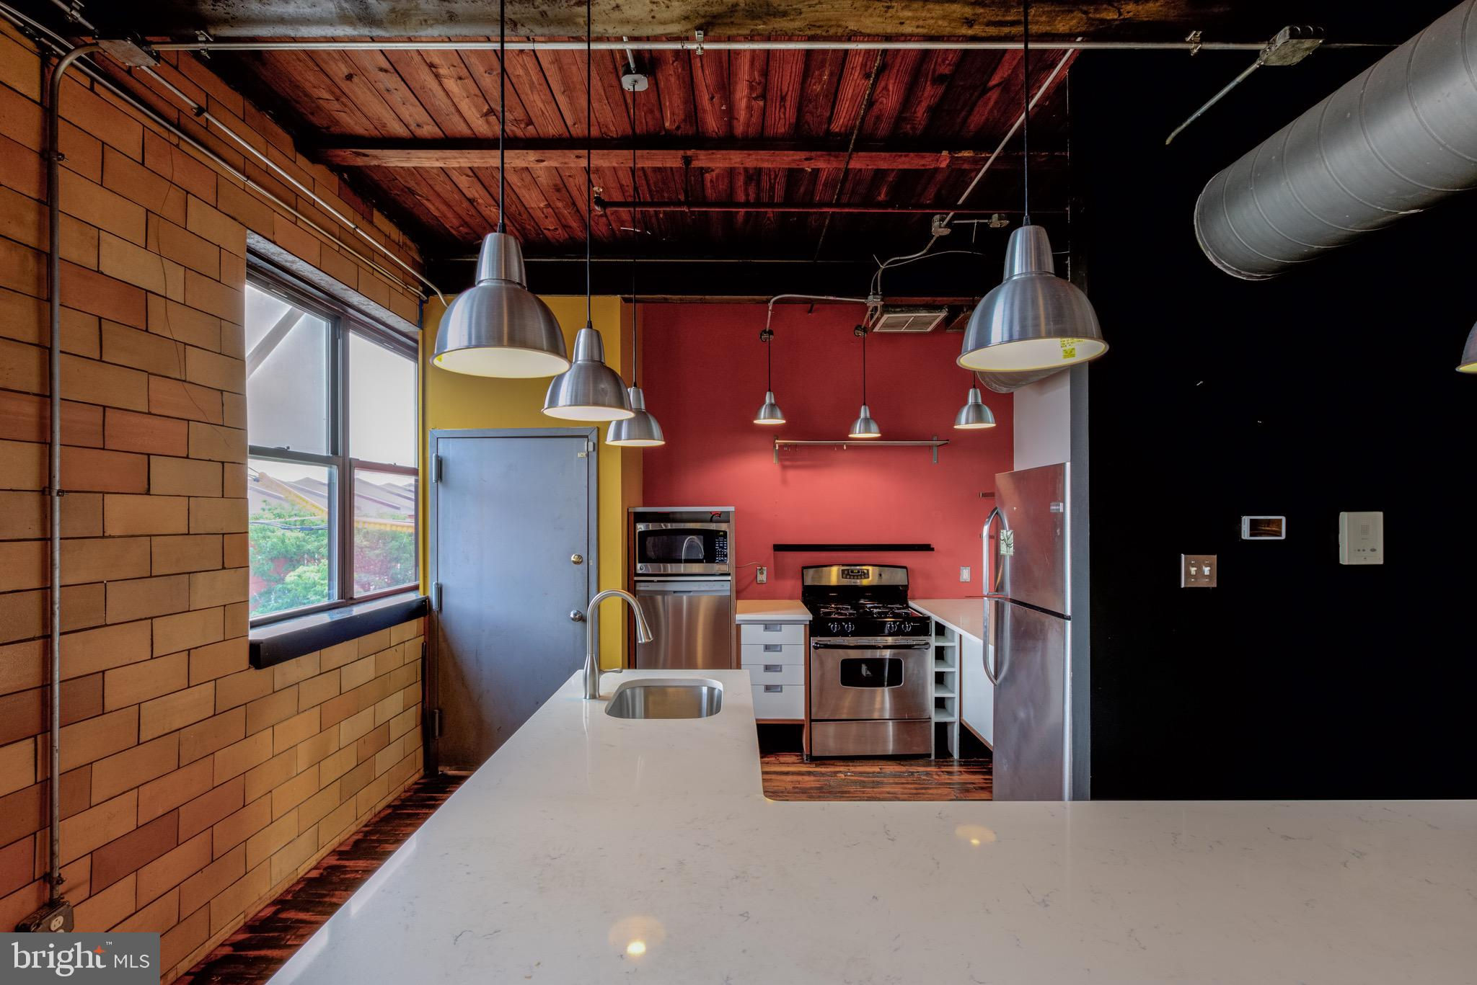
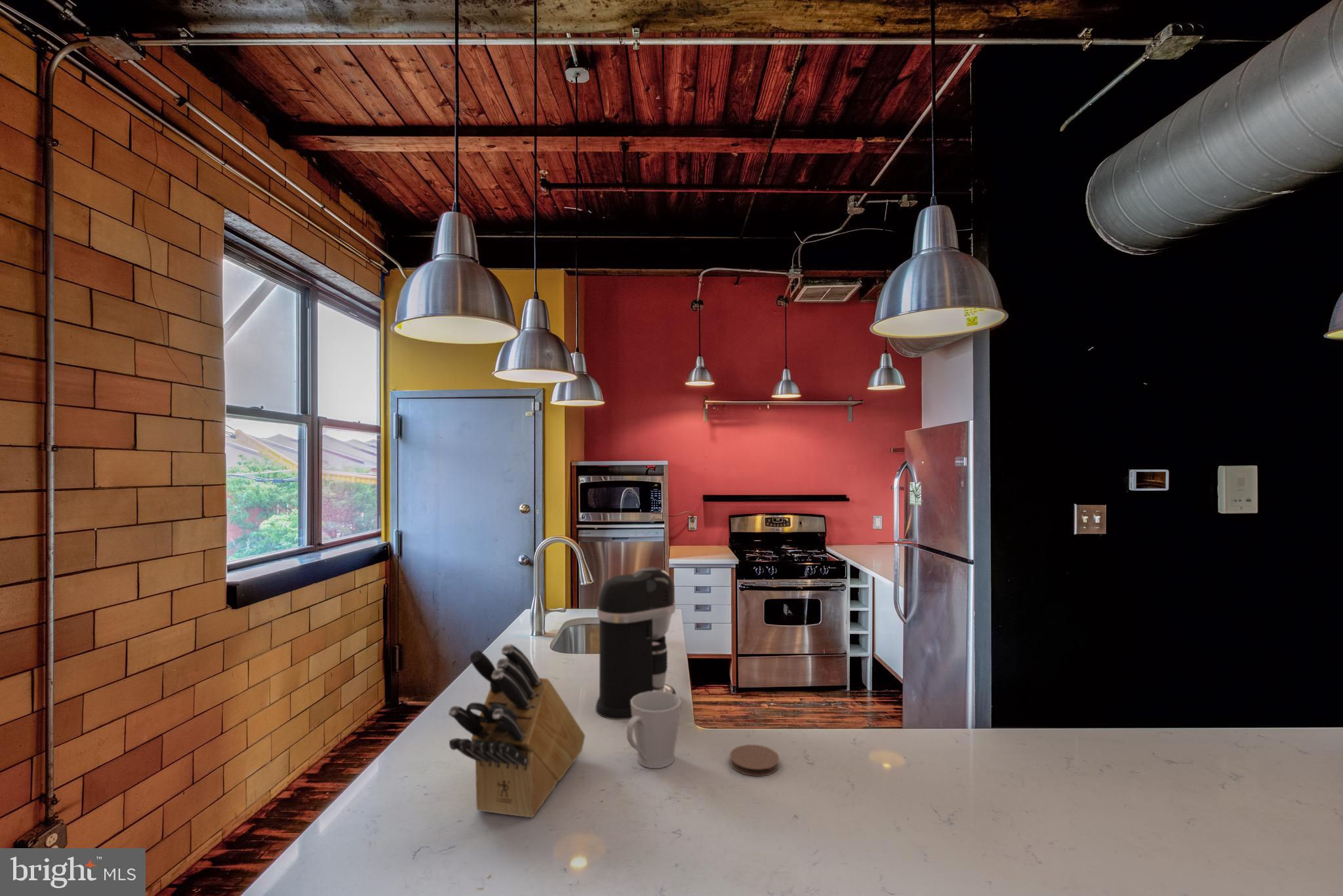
+ coffee maker [595,566,677,720]
+ knife block [448,644,586,818]
+ mug [626,691,682,769]
+ coaster [729,744,780,777]
